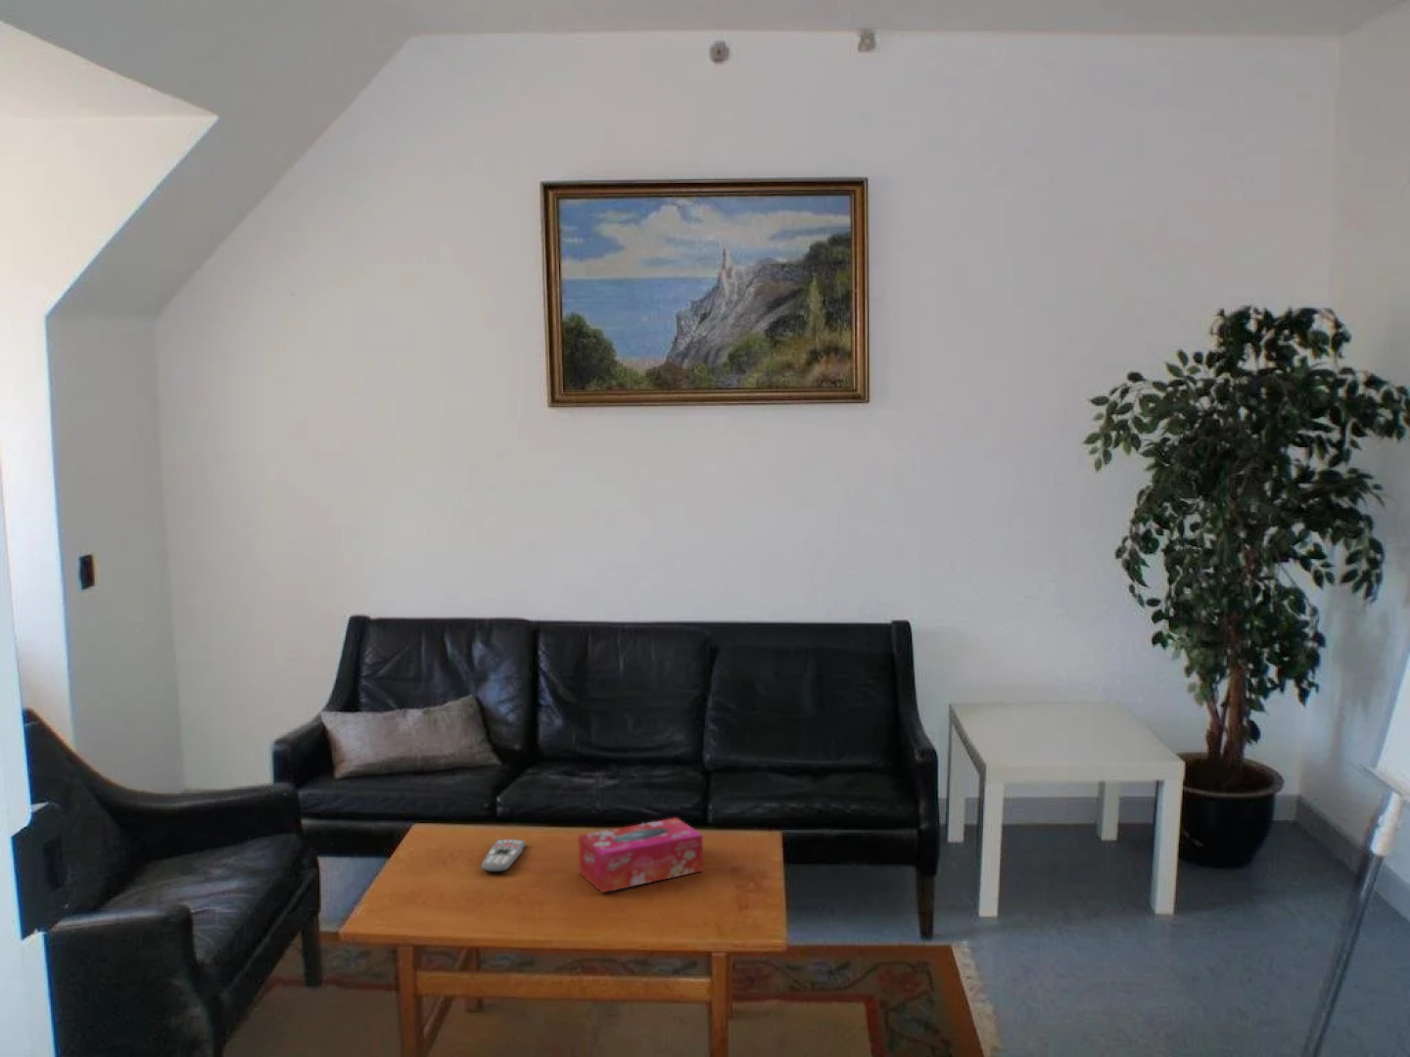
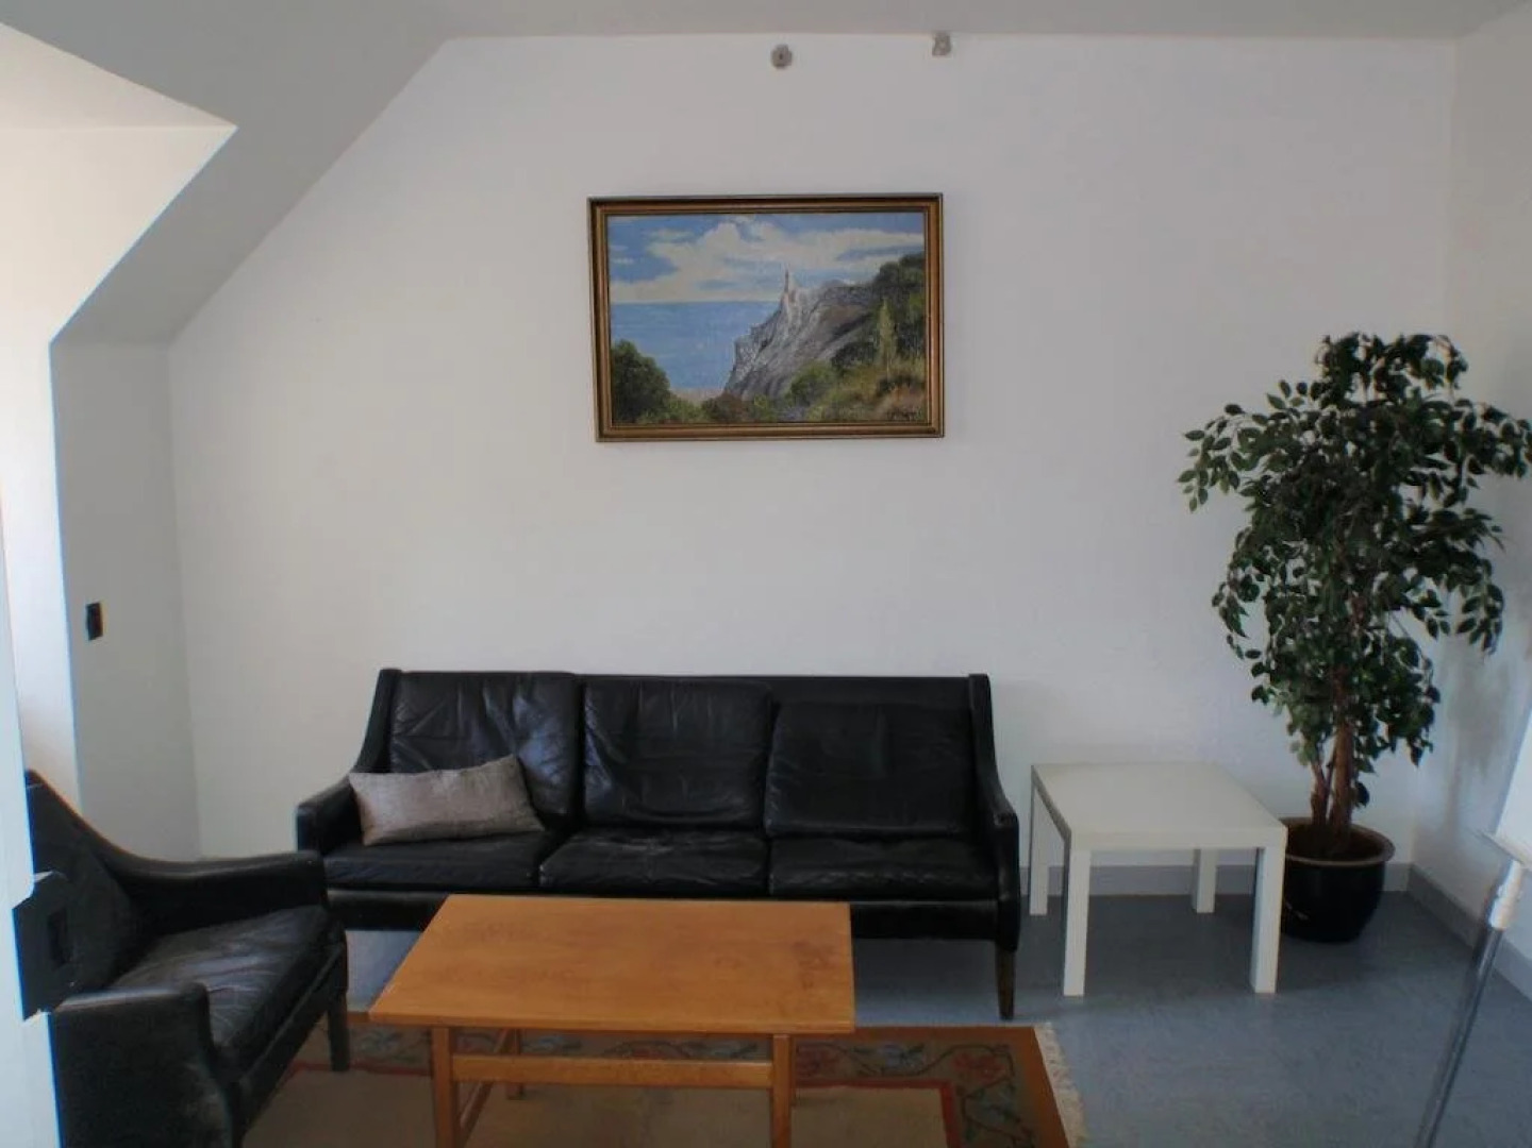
- tissue box [577,816,704,894]
- remote control [481,838,526,873]
